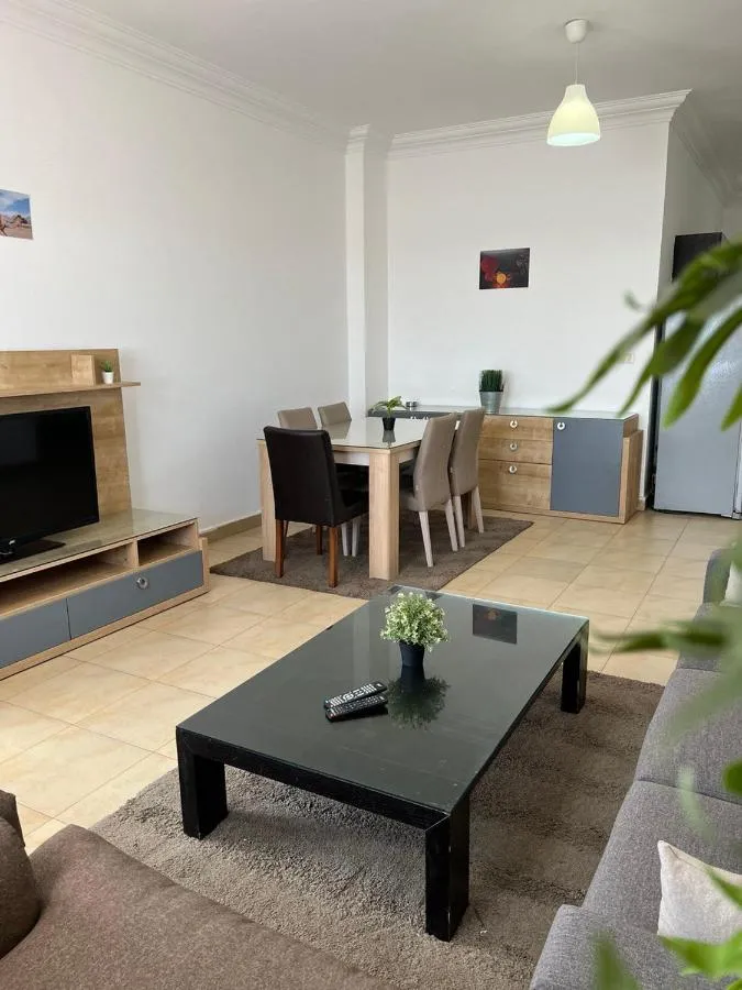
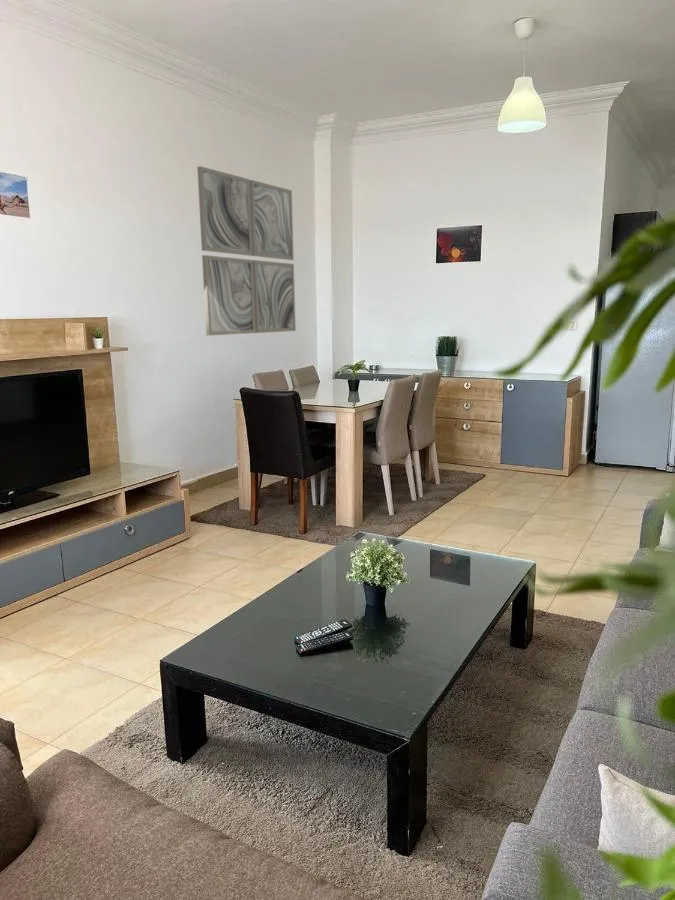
+ wall art [196,165,297,337]
